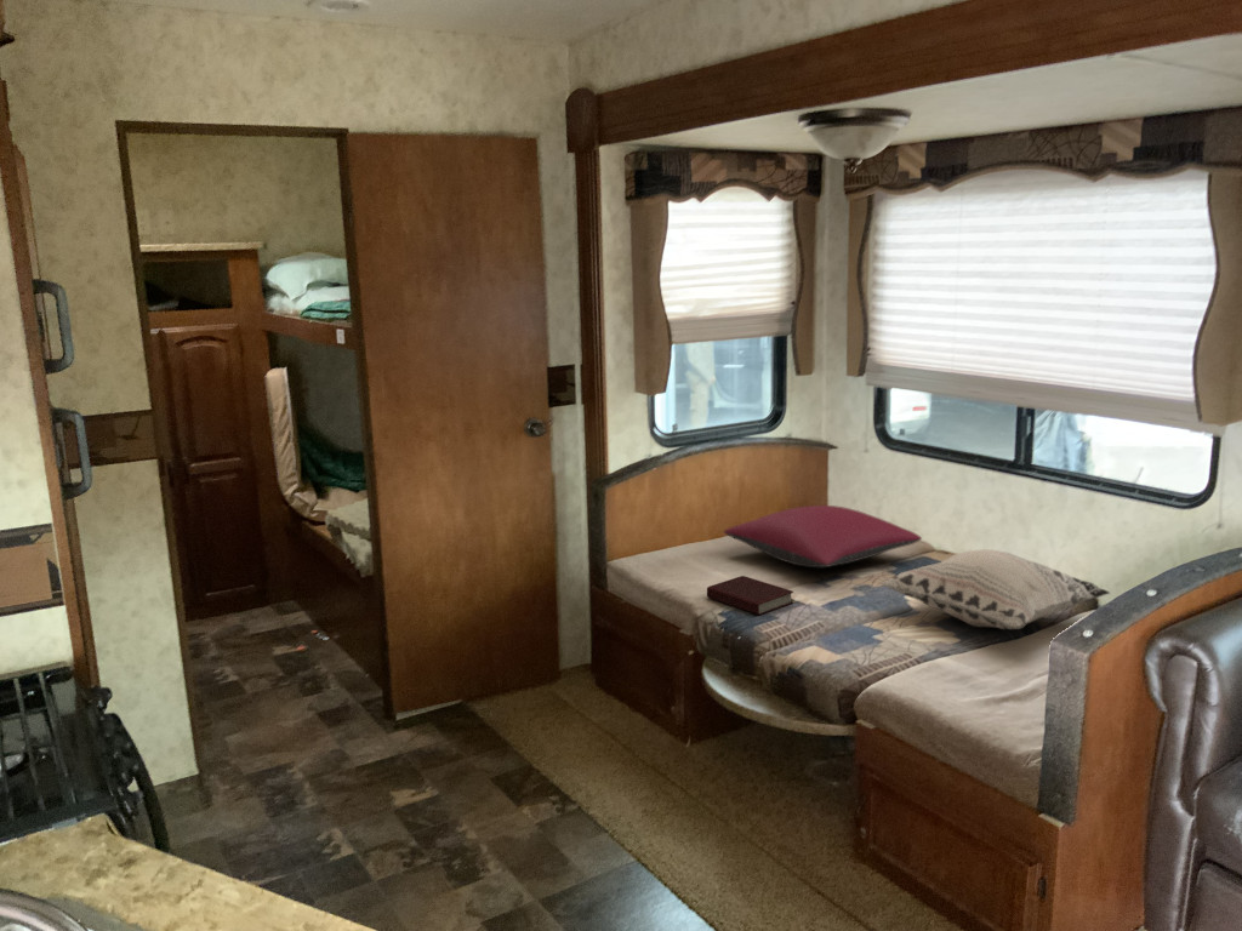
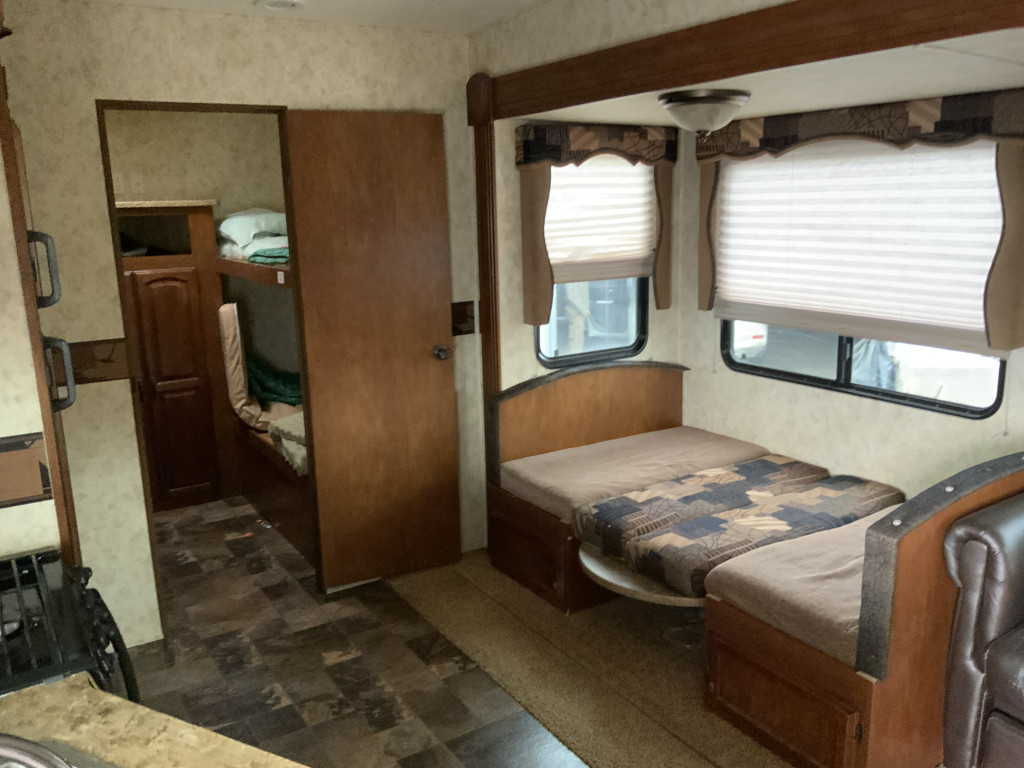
- pillow [723,504,923,569]
- book [706,575,794,616]
- decorative pillow [878,548,1111,630]
